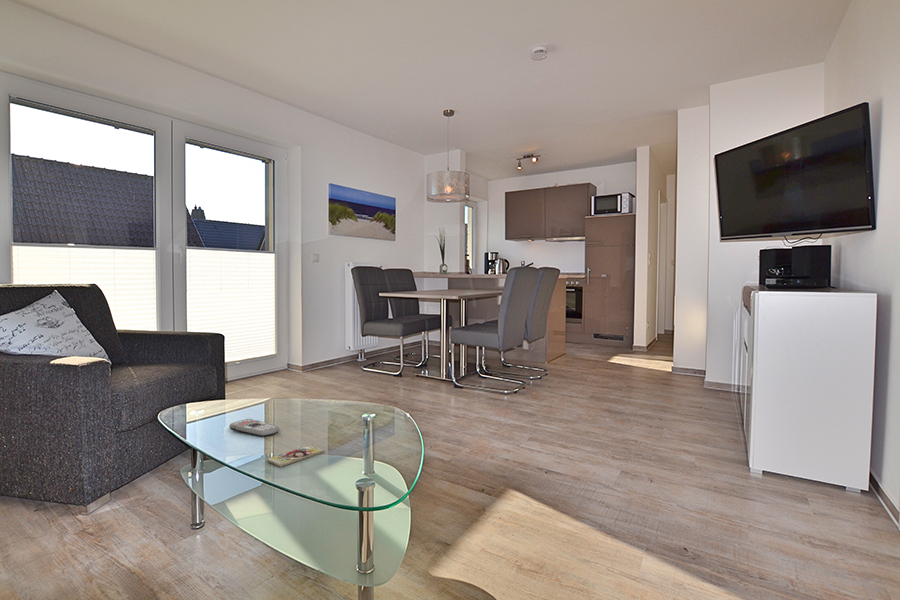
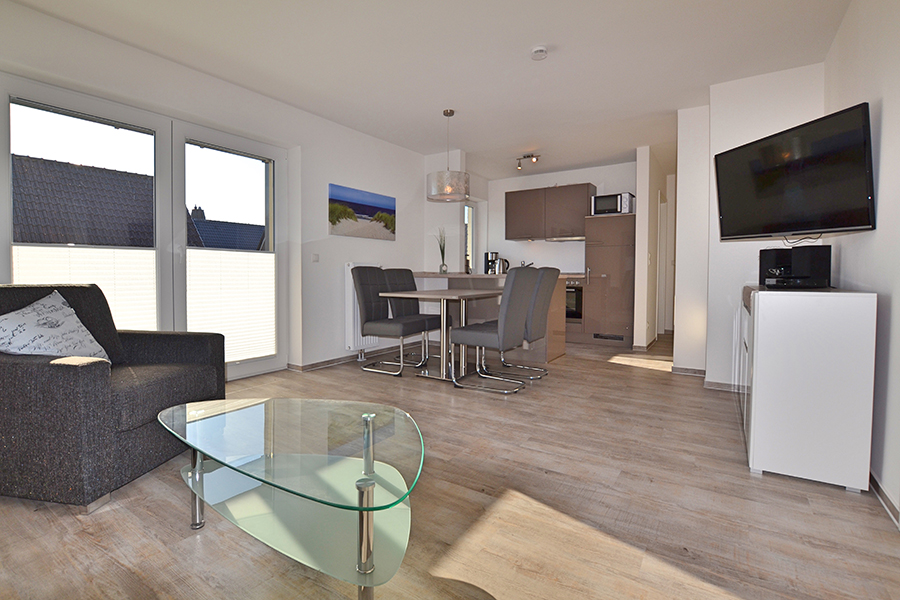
- smartphone [266,444,325,468]
- remote control [228,418,280,438]
